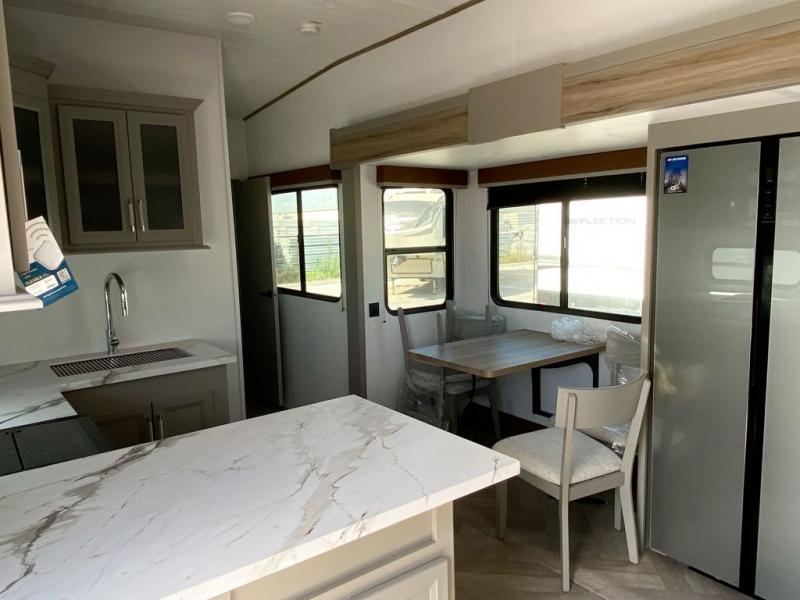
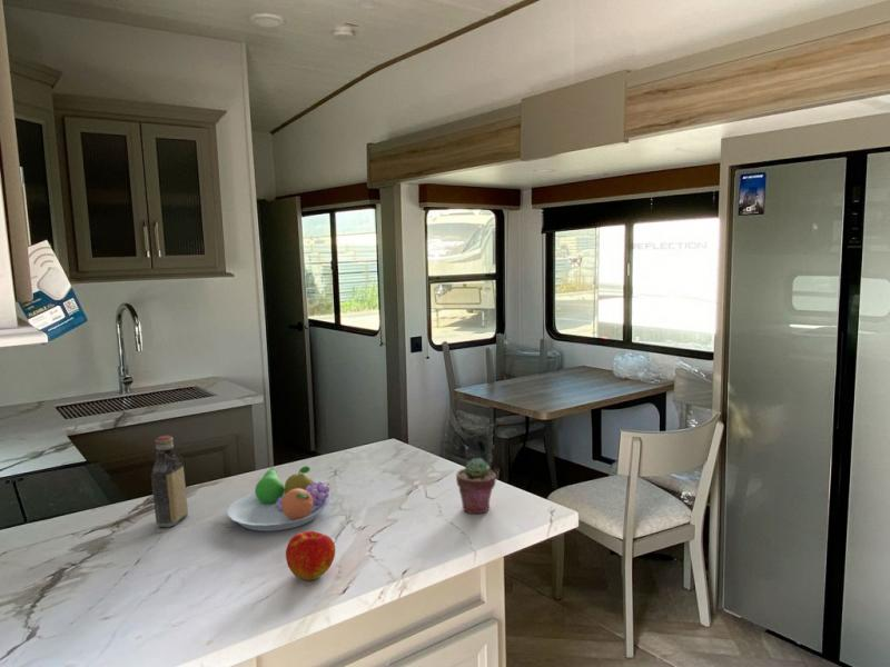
+ apple [285,530,336,581]
+ fruit bowl [226,465,330,532]
+ potted succulent [455,457,497,515]
+ bottle [150,435,189,528]
